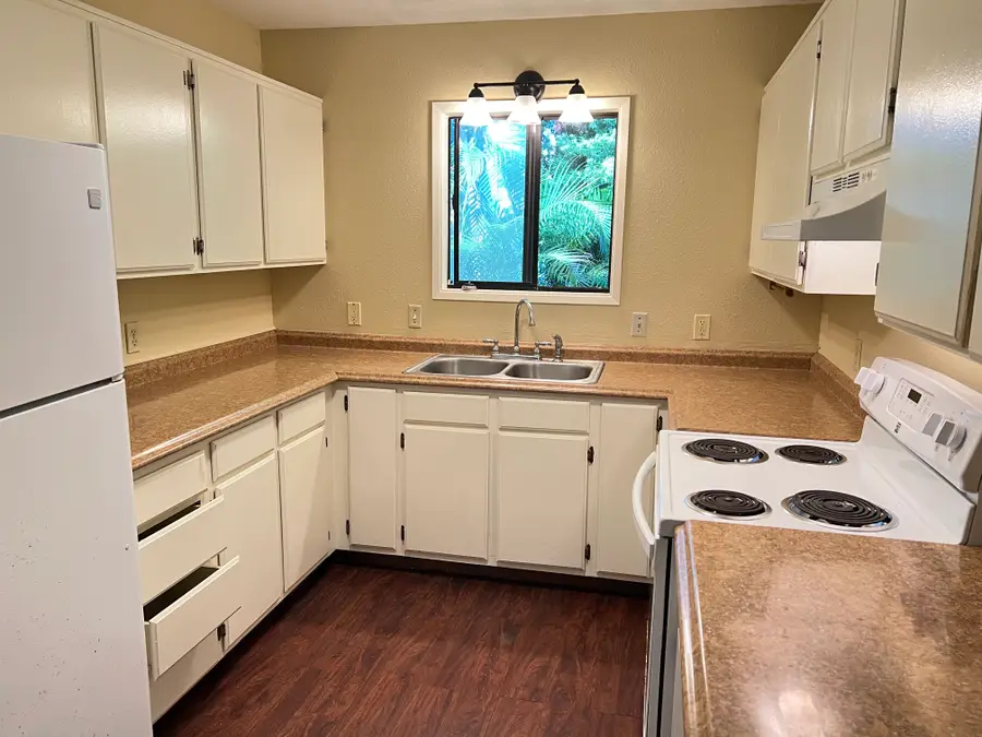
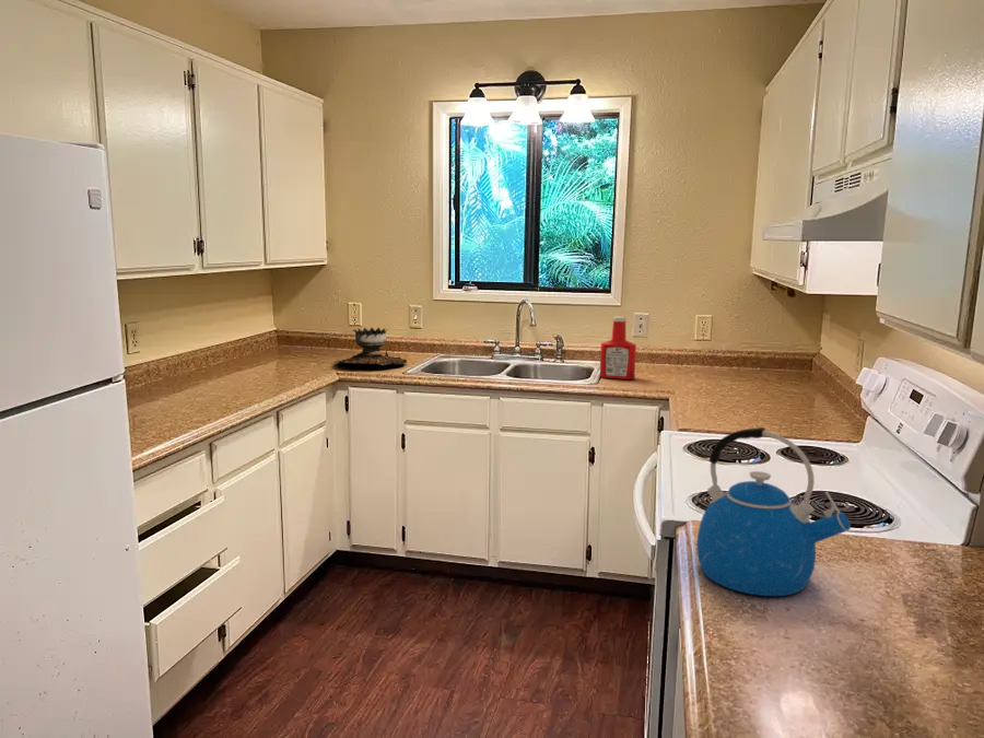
+ brazier [333,326,408,366]
+ kettle [695,426,852,597]
+ soap bottle [599,316,637,380]
